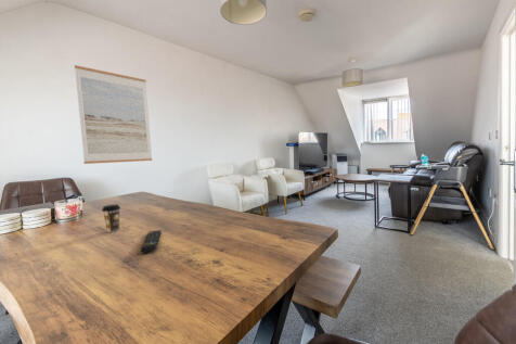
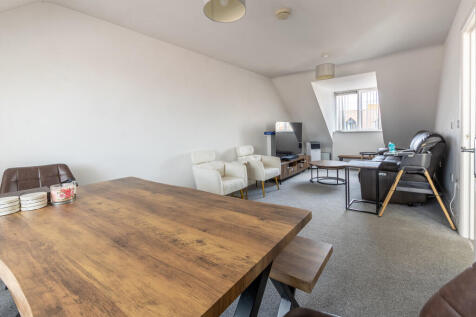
- remote control [140,229,163,254]
- wall art [74,64,153,165]
- coffee cup [101,204,121,233]
